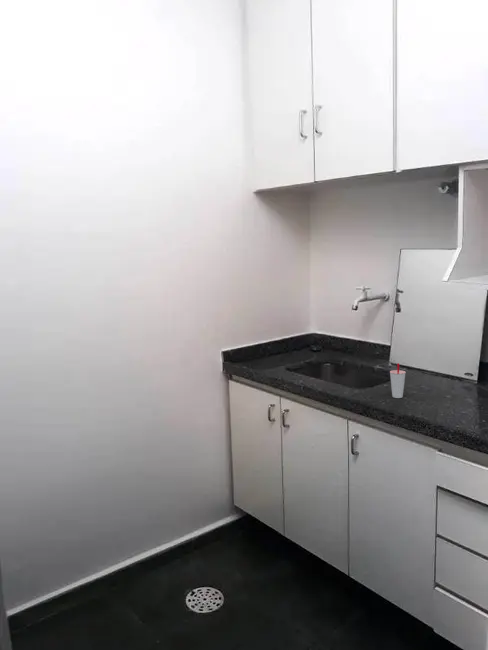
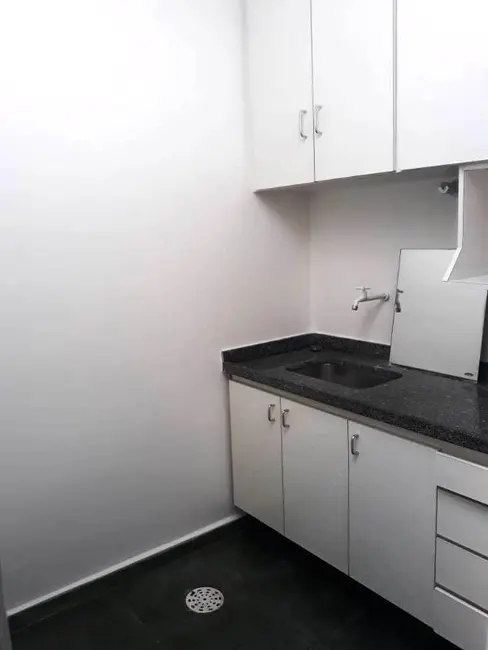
- cup [389,362,407,399]
